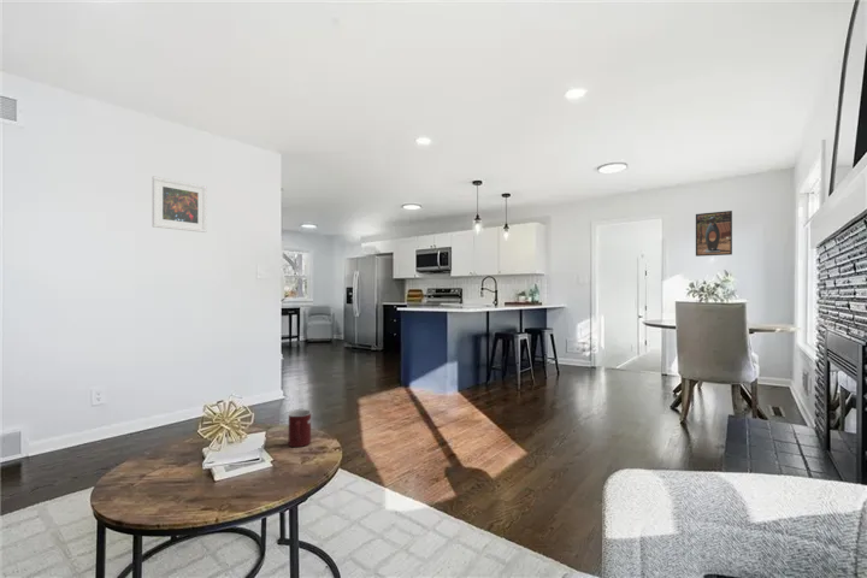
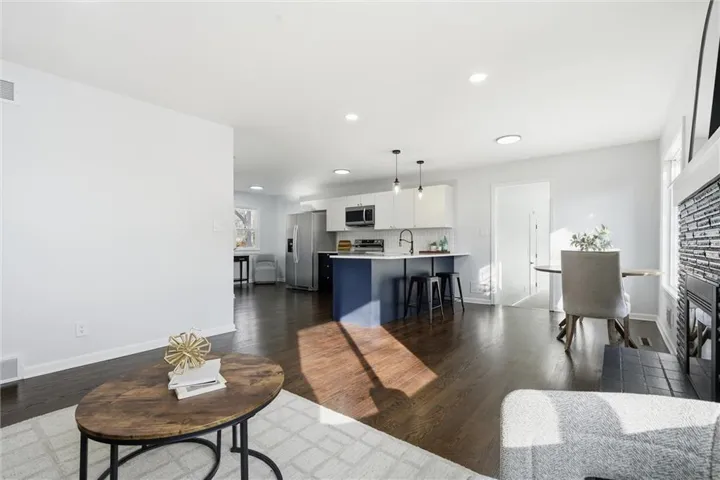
- mug [288,408,312,448]
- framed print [695,210,733,258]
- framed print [152,176,208,234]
